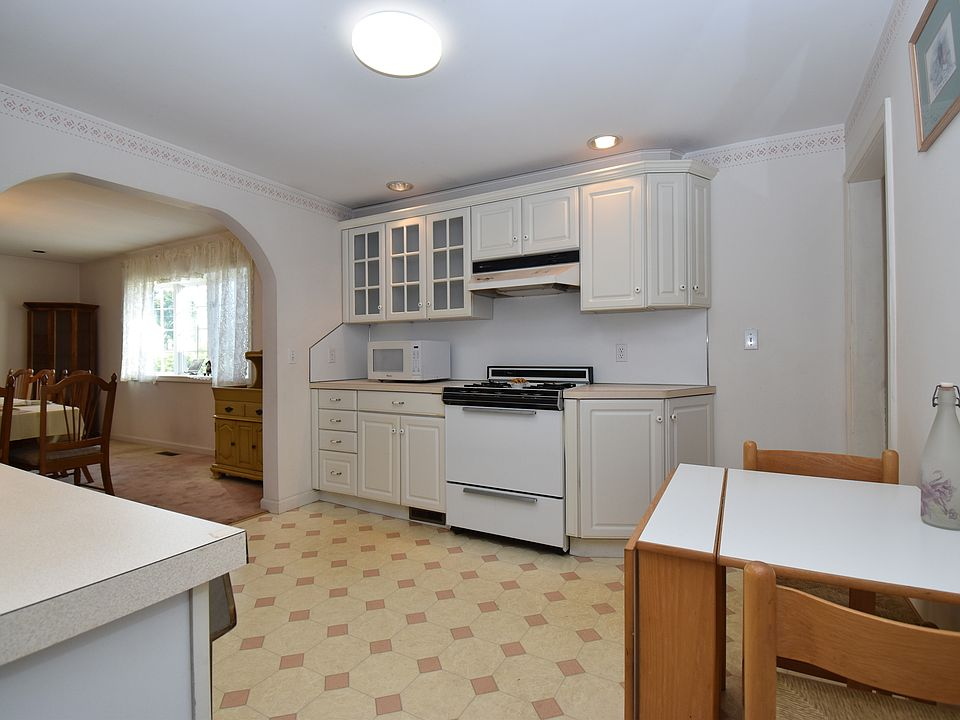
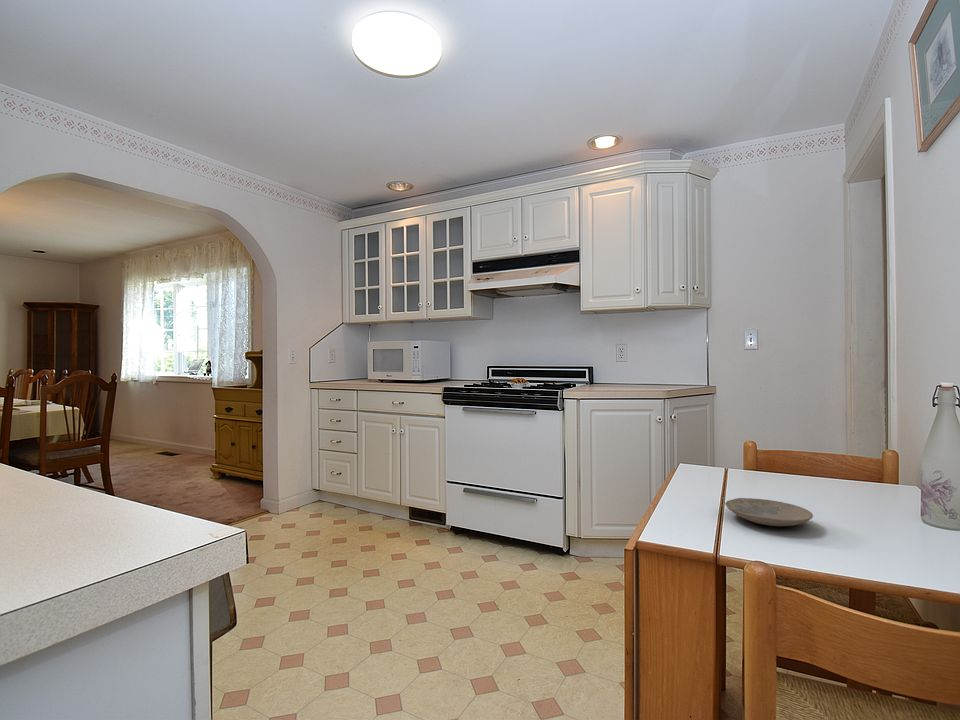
+ plate [724,497,814,527]
